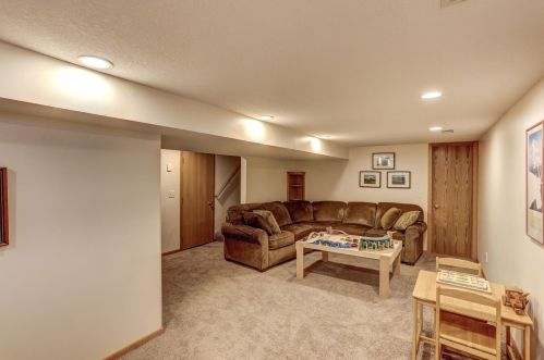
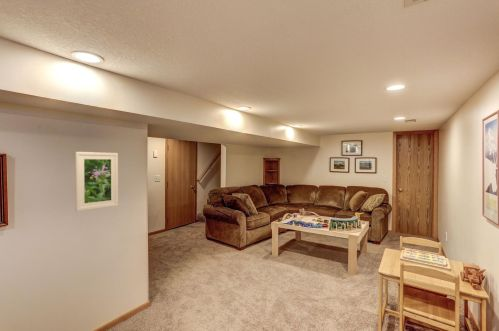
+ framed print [74,151,119,212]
